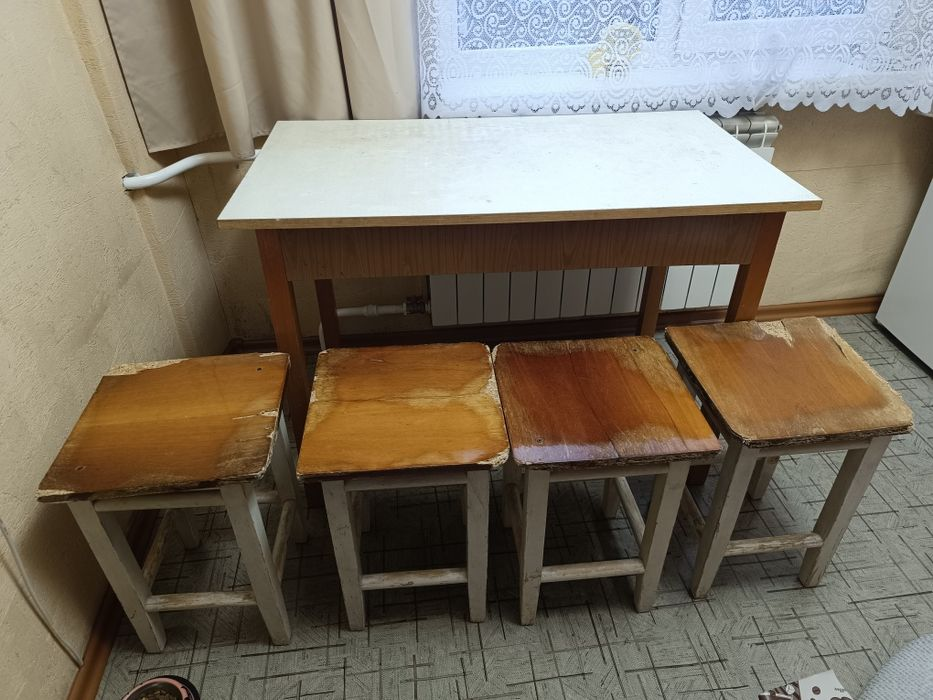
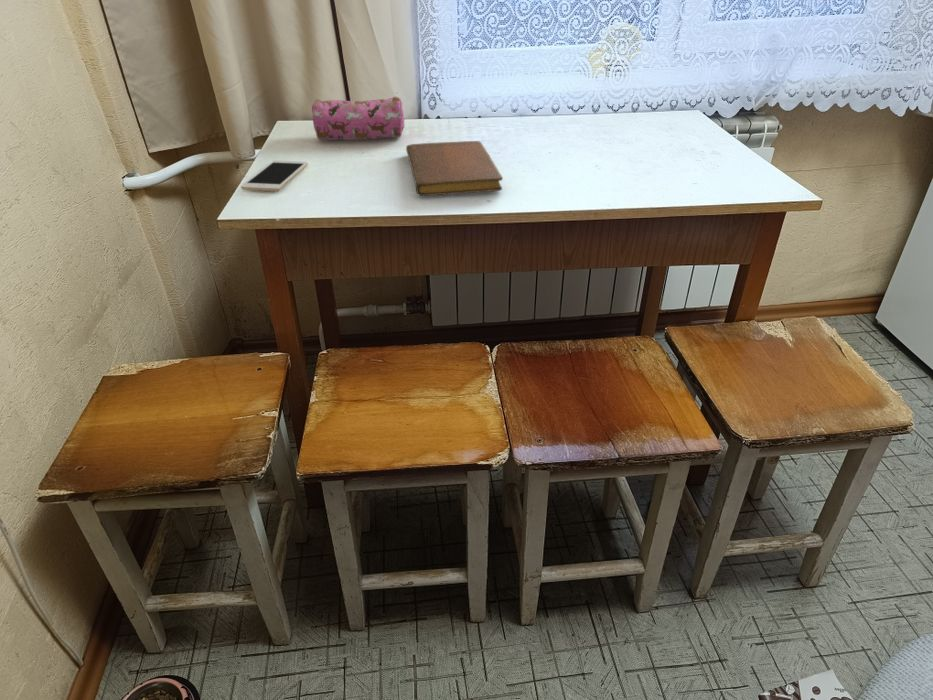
+ pencil case [311,96,405,141]
+ cell phone [240,160,309,192]
+ notebook [405,140,504,197]
